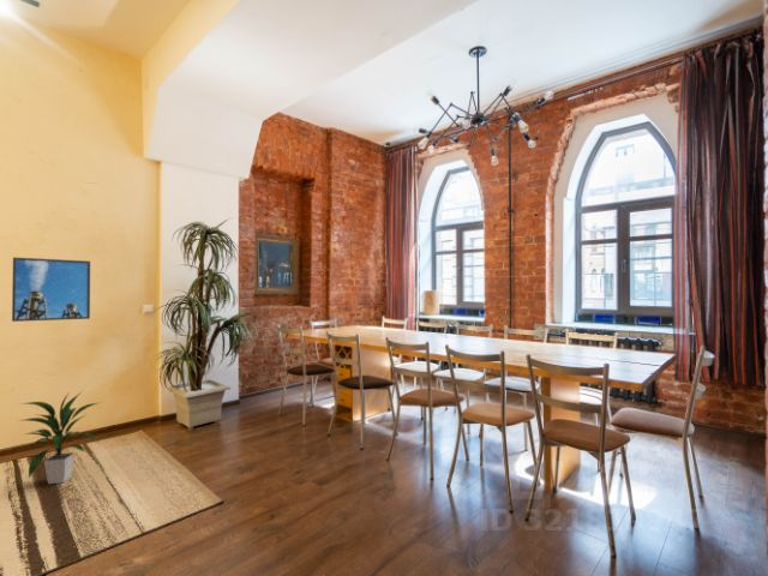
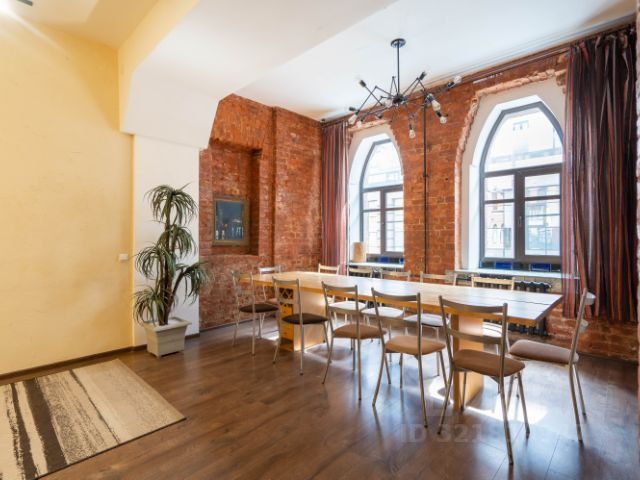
- indoor plant [16,391,102,485]
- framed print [11,257,91,323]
